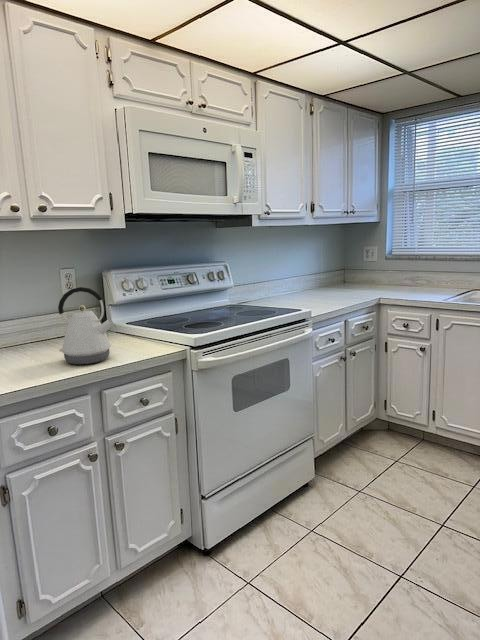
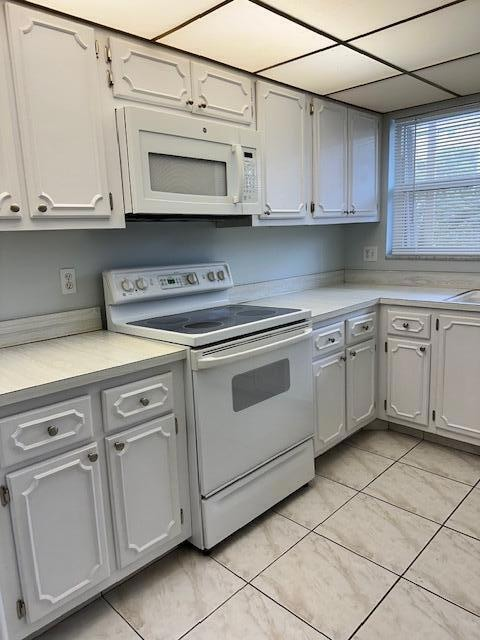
- kettle [57,286,115,366]
